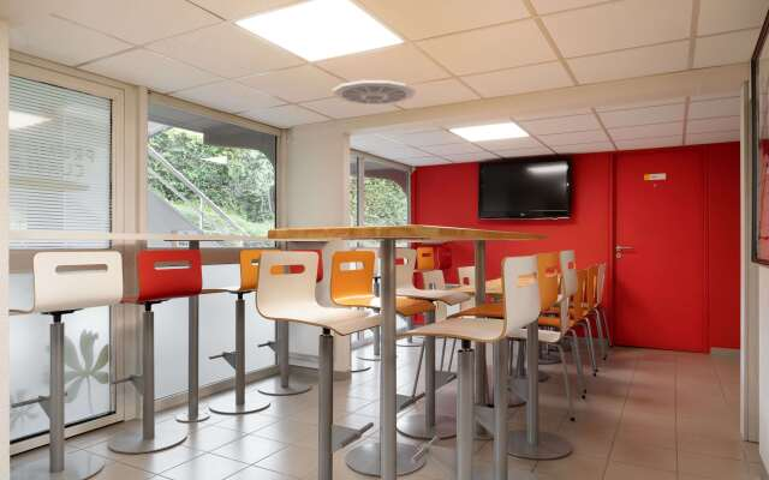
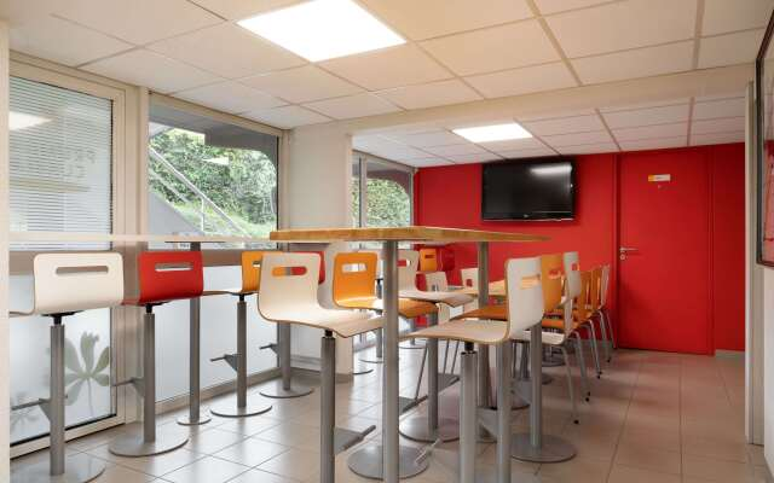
- ceiling vent [332,79,417,106]
